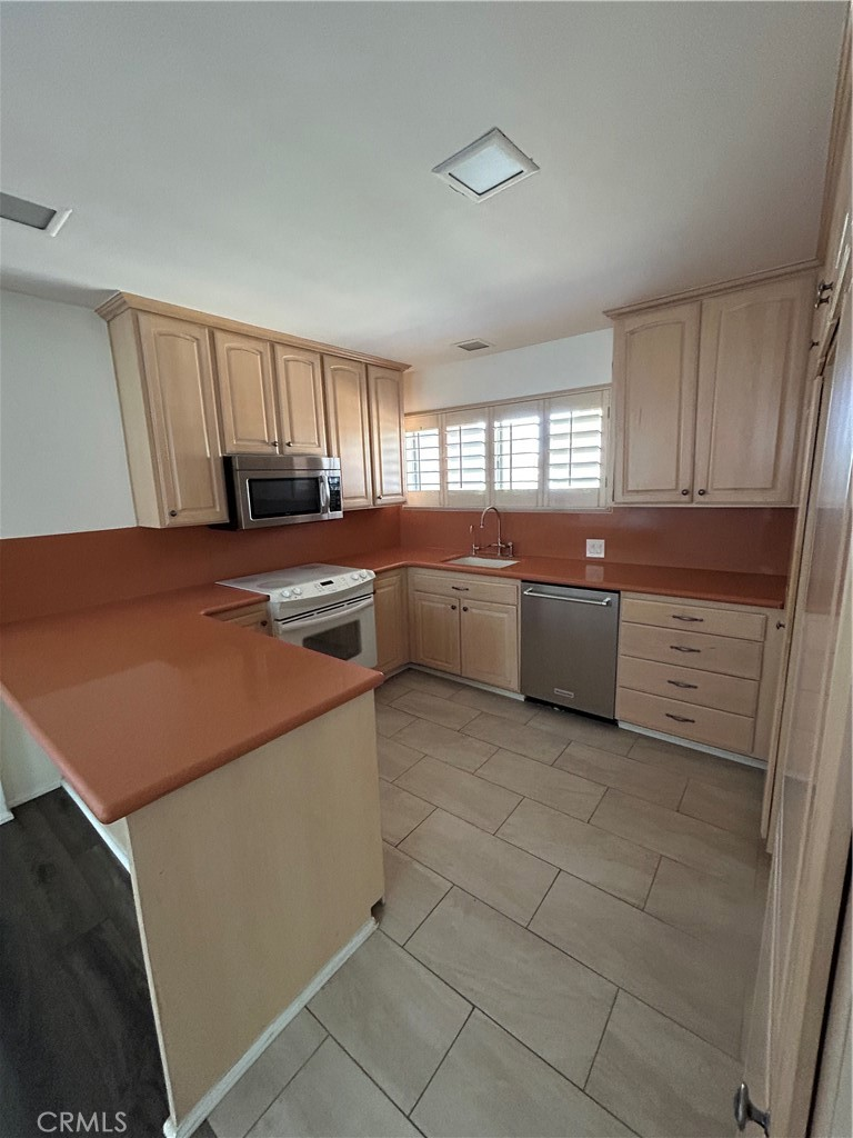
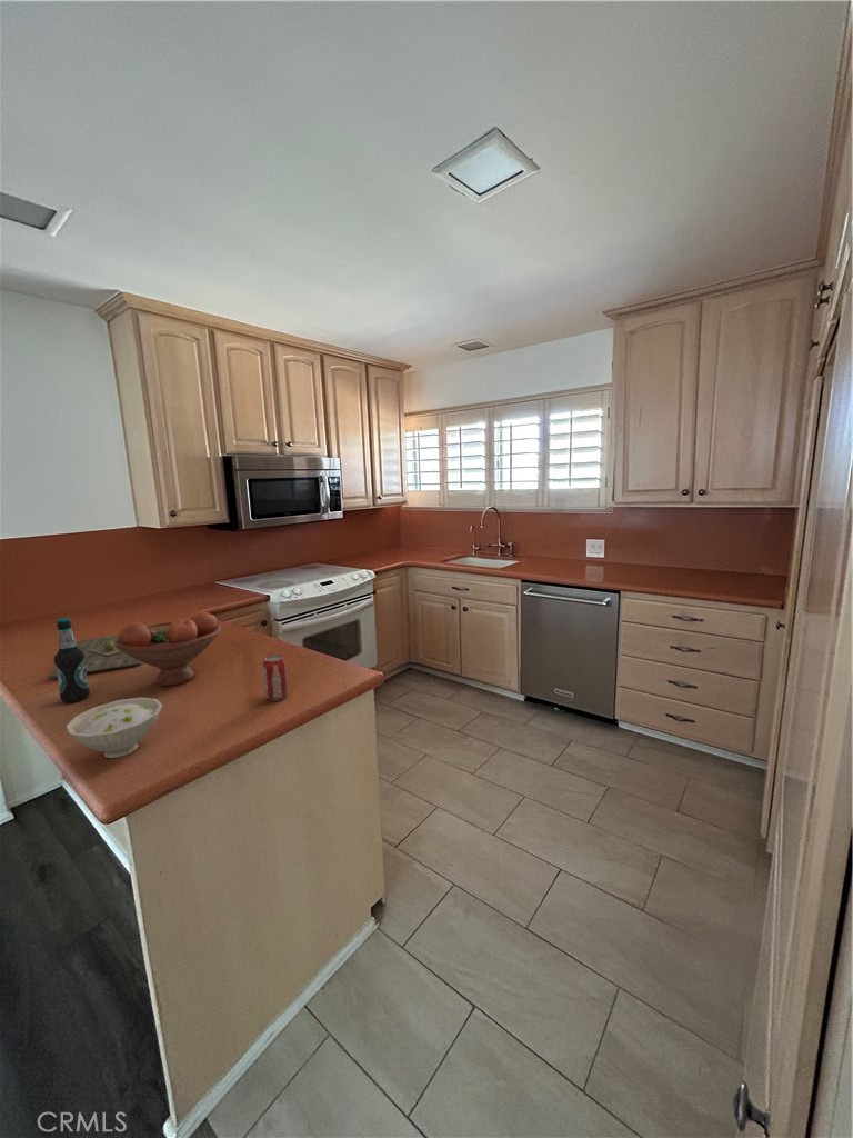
+ bowl [64,697,164,759]
+ fruit bowl [114,610,222,687]
+ beverage can [262,653,289,702]
+ cutting board [47,635,143,679]
+ bottle [53,617,91,703]
